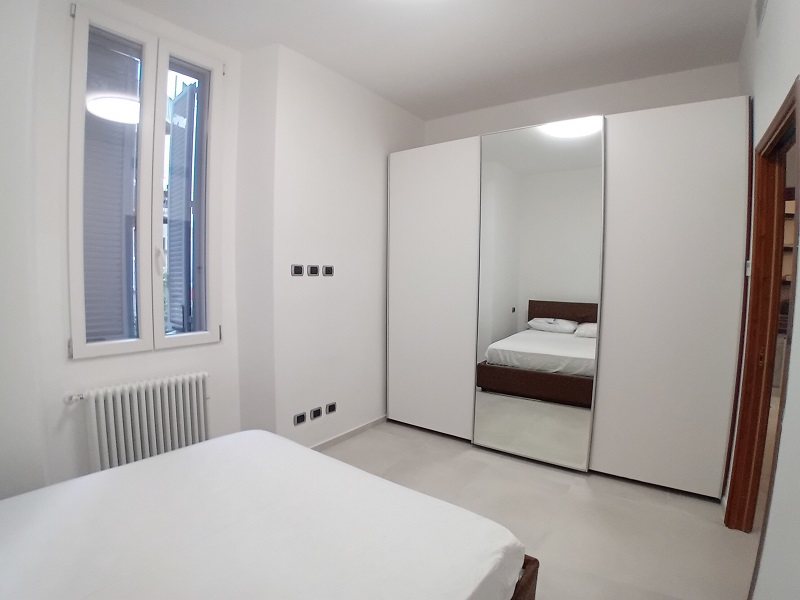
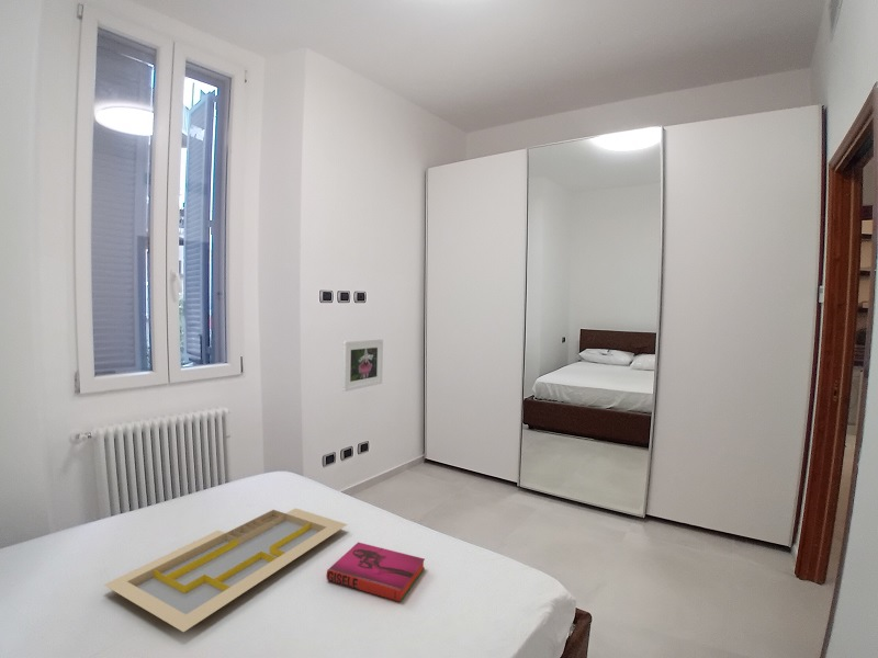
+ serving tray [103,507,349,633]
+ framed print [341,338,384,393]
+ hardback book [326,542,426,603]
